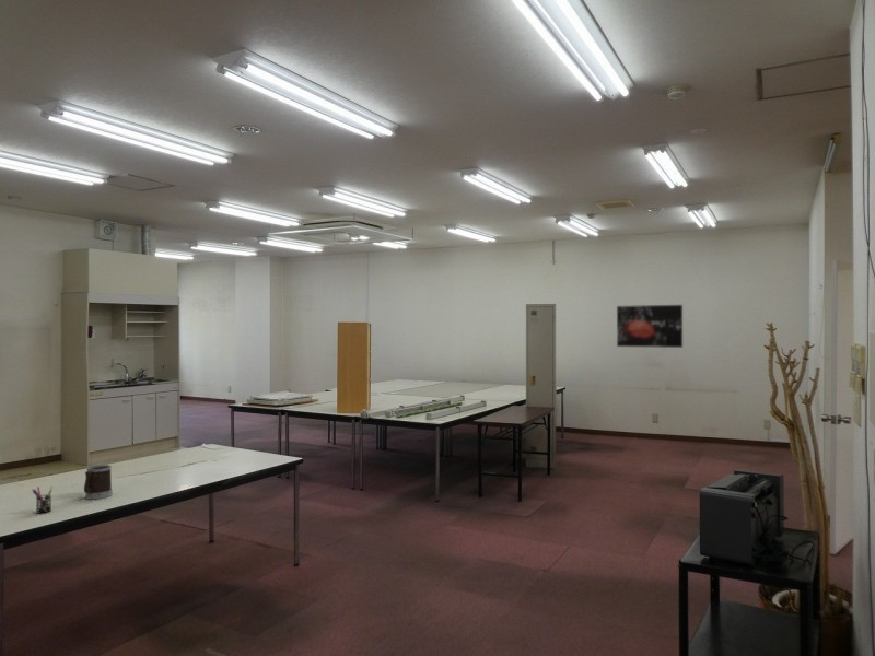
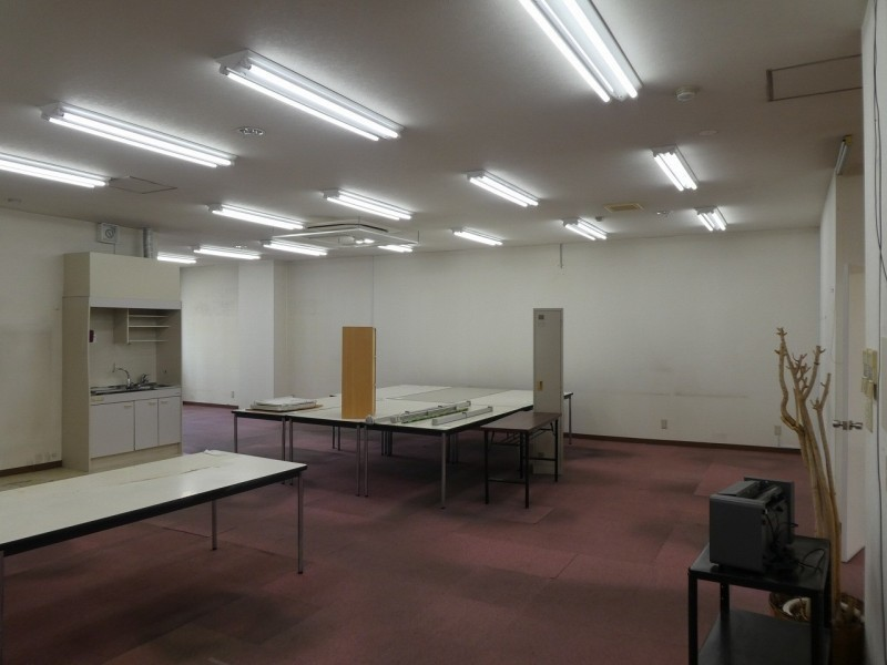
- mug [83,464,114,501]
- wall art [616,304,684,349]
- pen holder [31,485,54,515]
